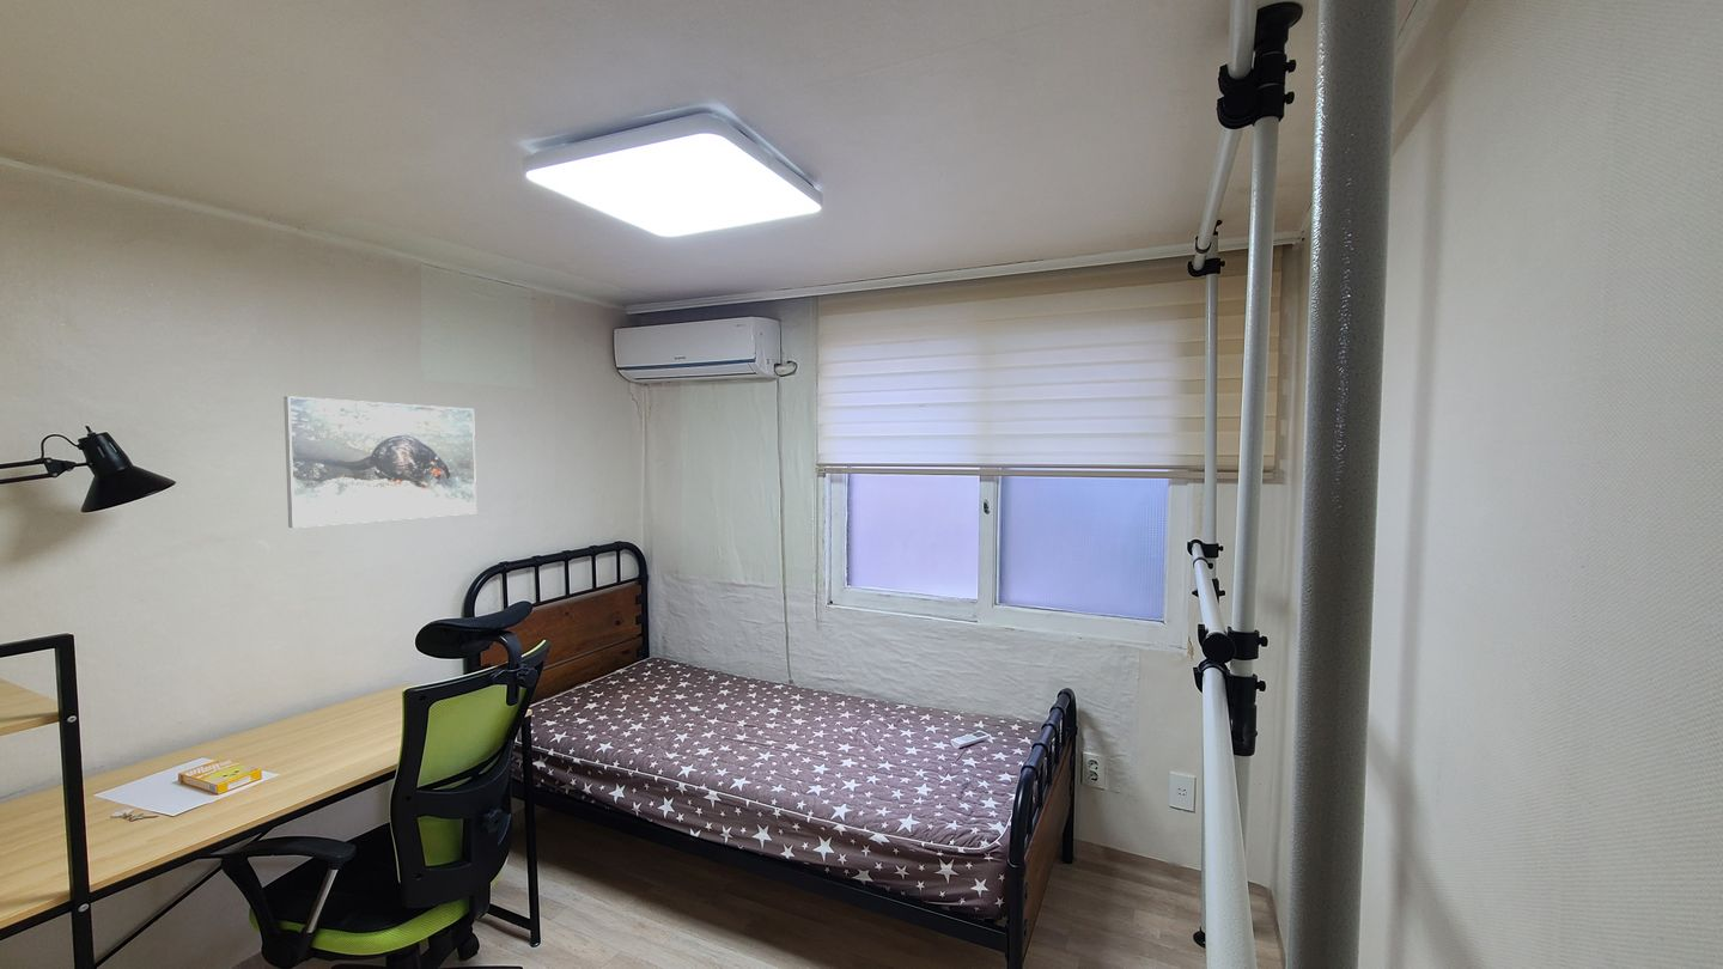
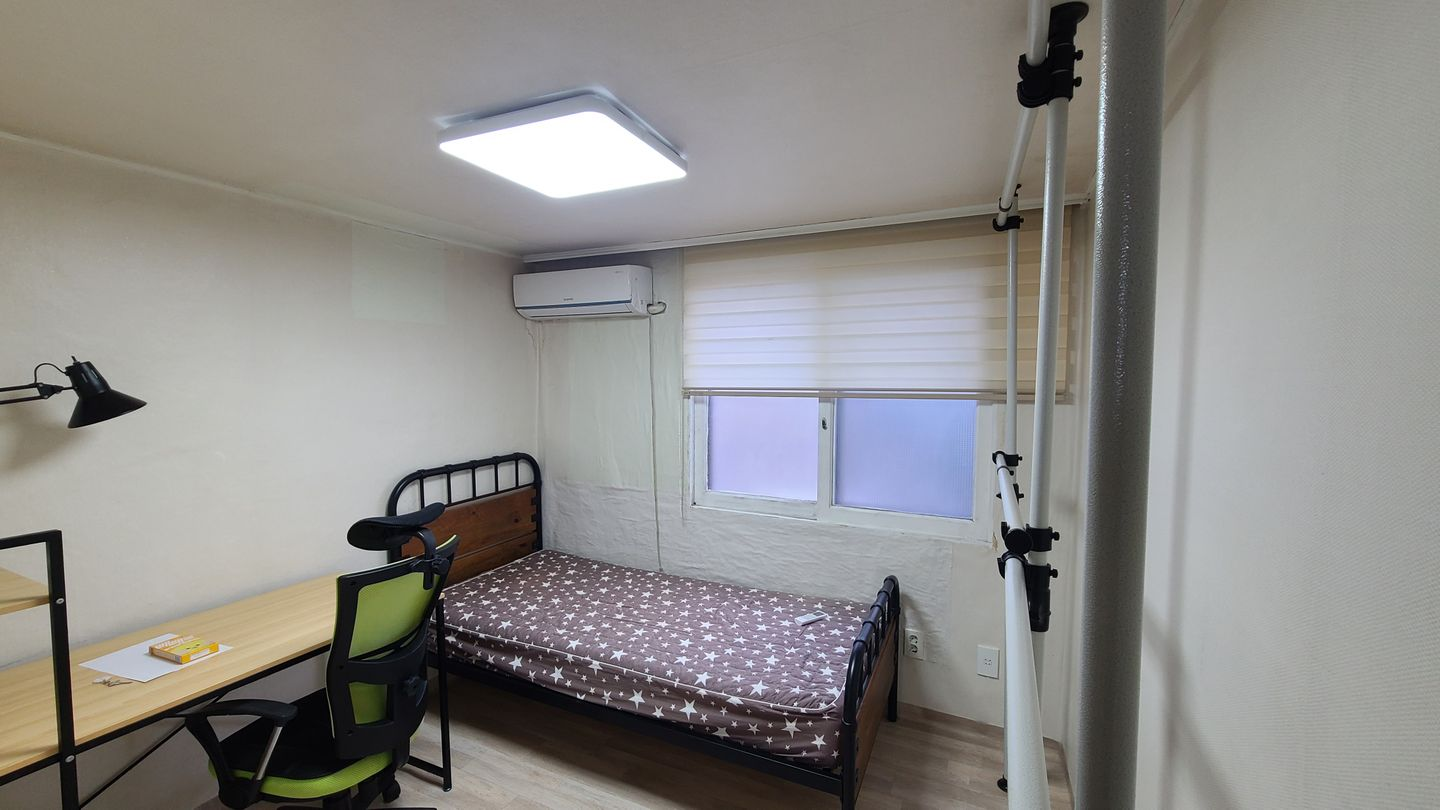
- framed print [282,395,477,529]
